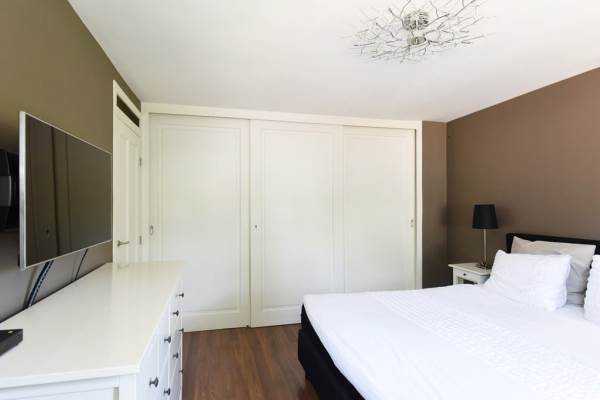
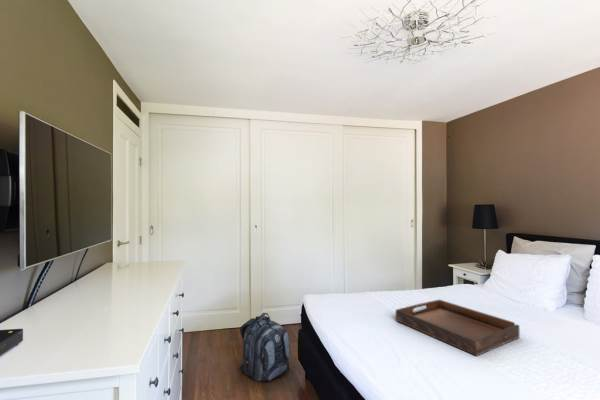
+ serving tray [395,298,521,357]
+ backpack [238,312,292,382]
